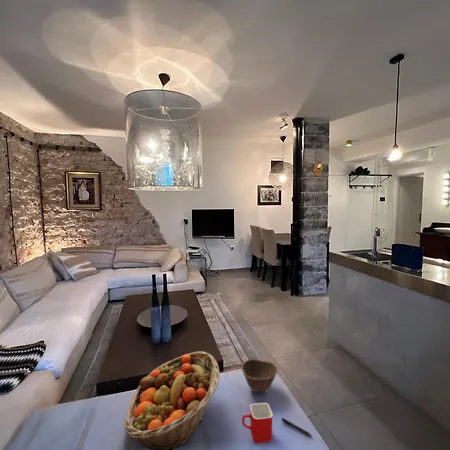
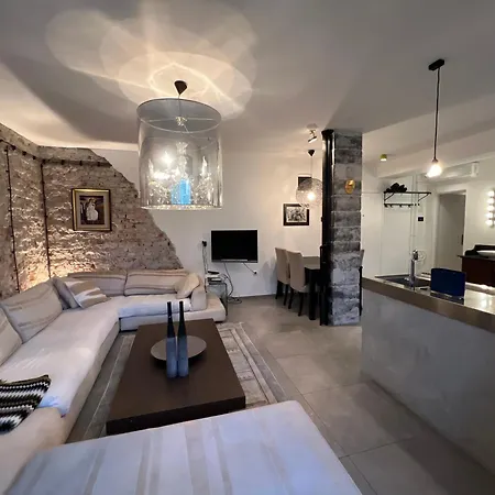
- pen [280,417,314,438]
- fruit basket [124,350,221,450]
- bowl [241,358,278,394]
- mug [241,402,274,444]
